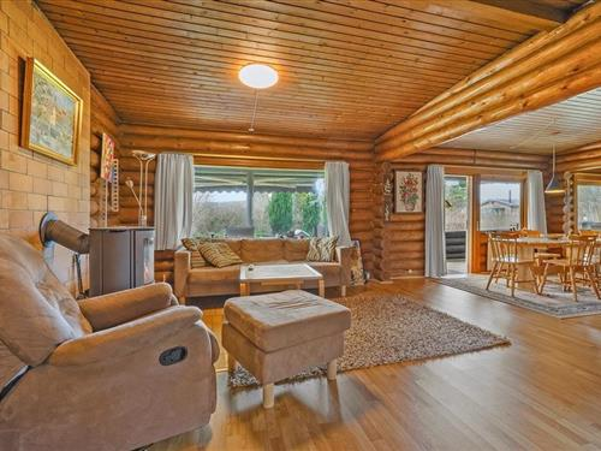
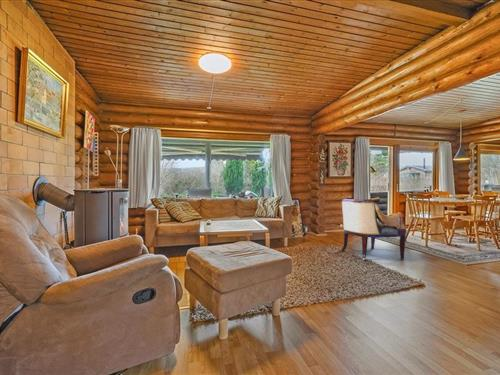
+ armchair [340,195,408,261]
